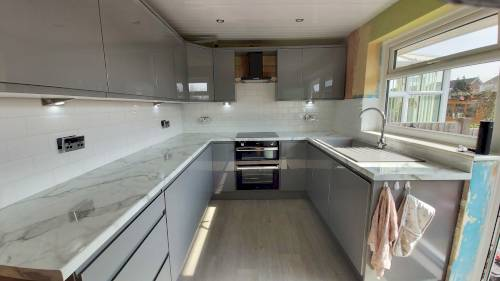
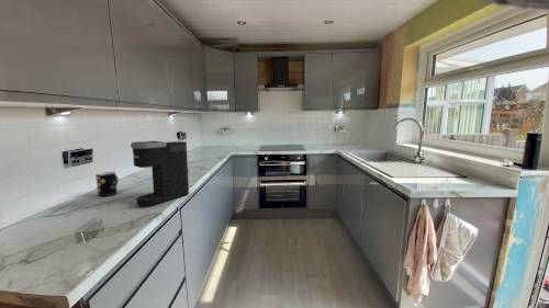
+ coffee maker [130,140,190,207]
+ mug [94,171,120,197]
